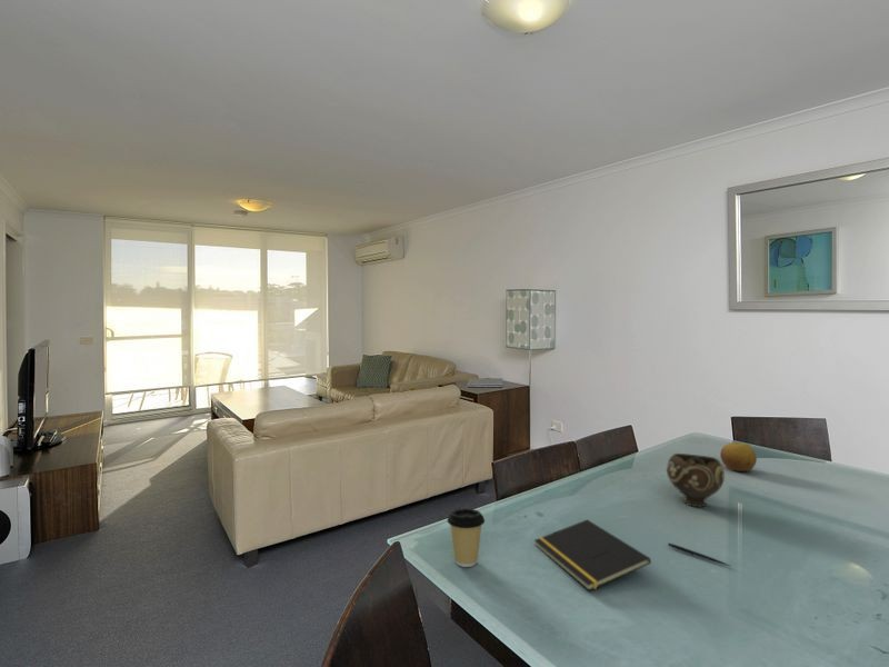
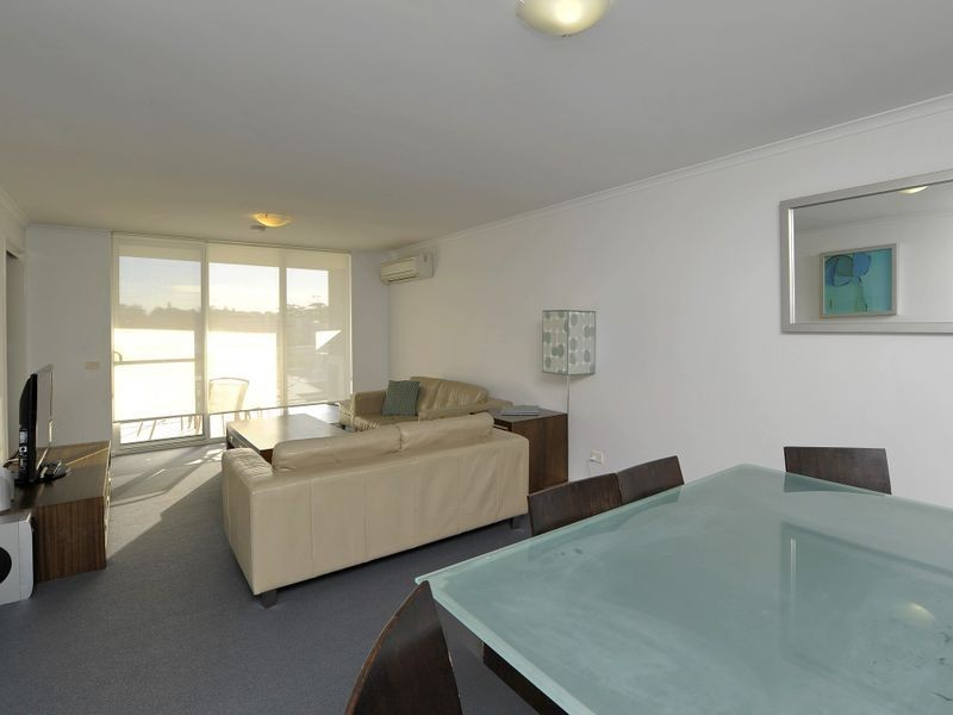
- pen [667,542,731,567]
- fruit [719,441,758,472]
- coffee cup [446,507,486,568]
- bowl [666,452,726,508]
- notepad [533,518,652,593]
